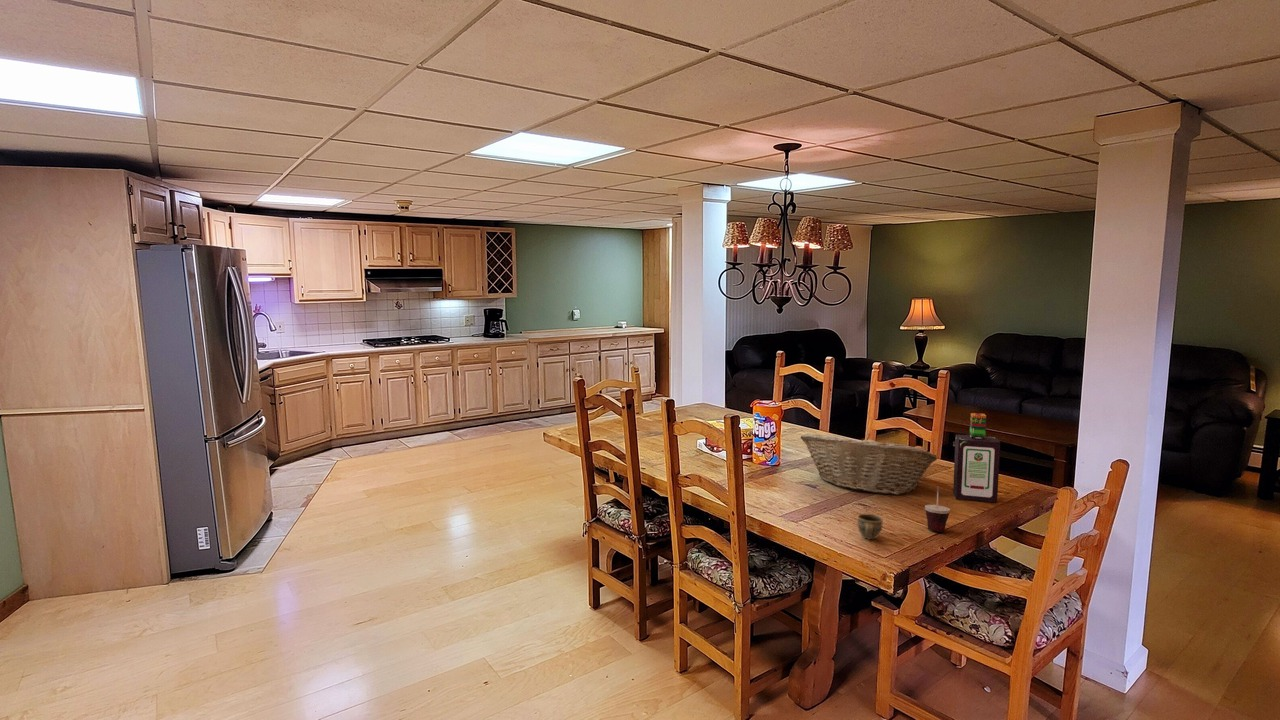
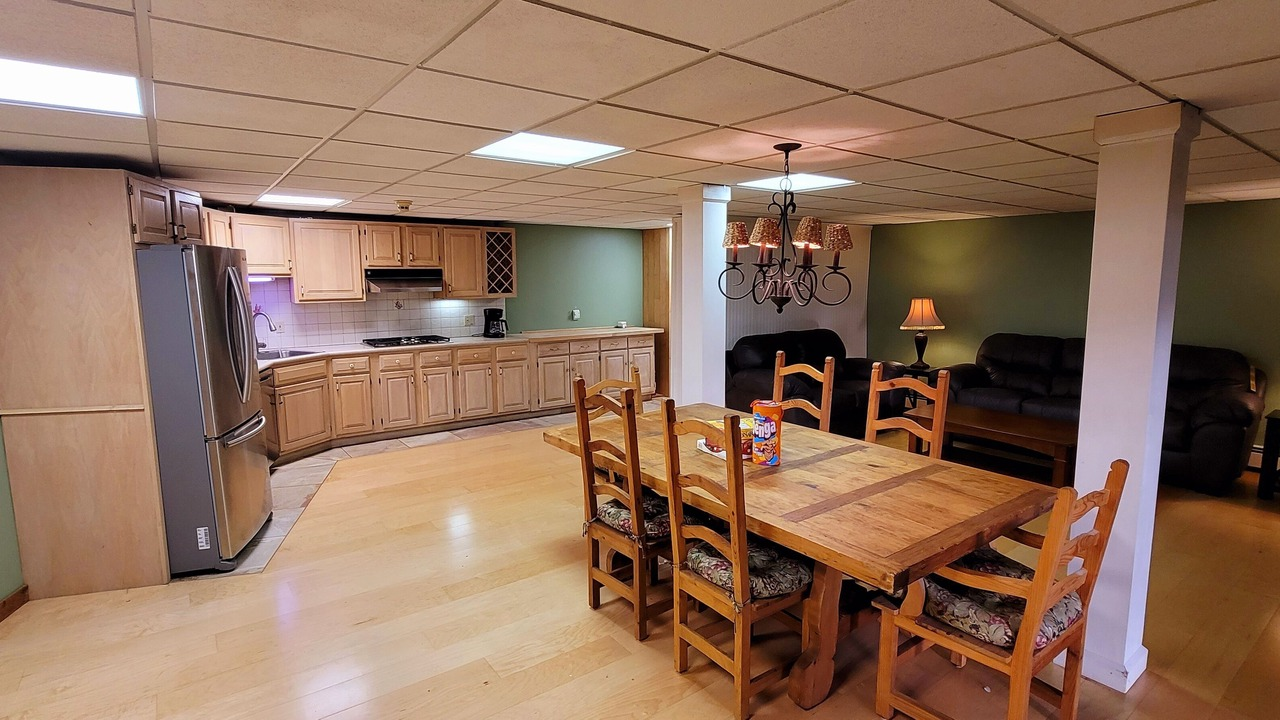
- cup [924,485,951,533]
- bottle [952,412,1001,504]
- fruit basket [800,433,938,496]
- cup [856,513,884,541]
